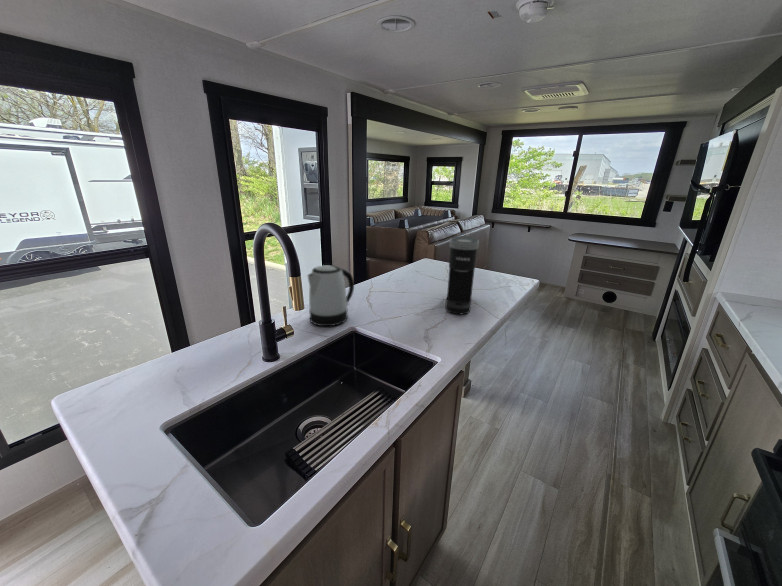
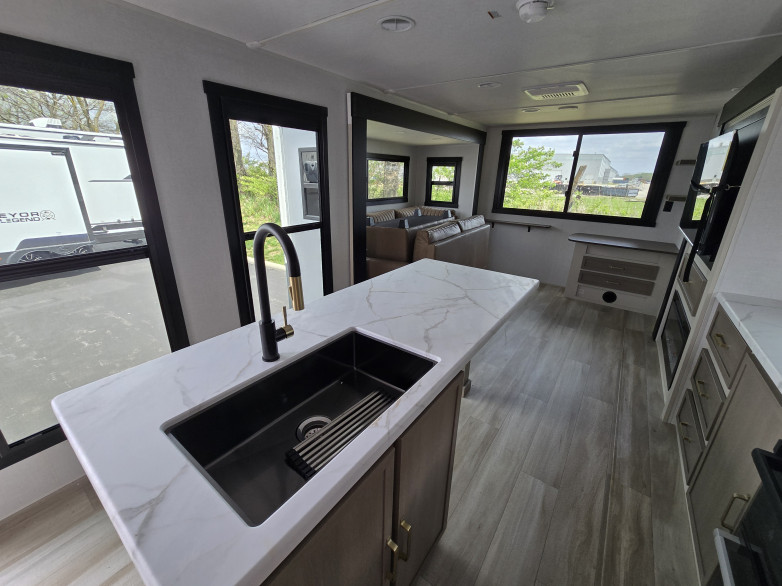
- coffee maker [444,235,480,315]
- kettle [306,264,355,327]
